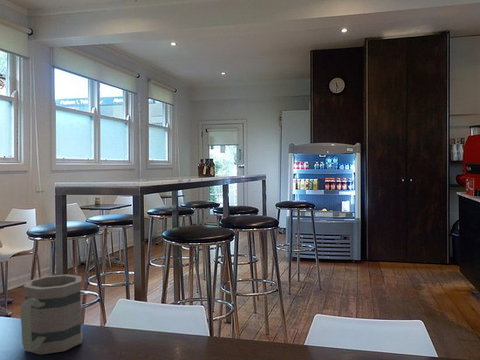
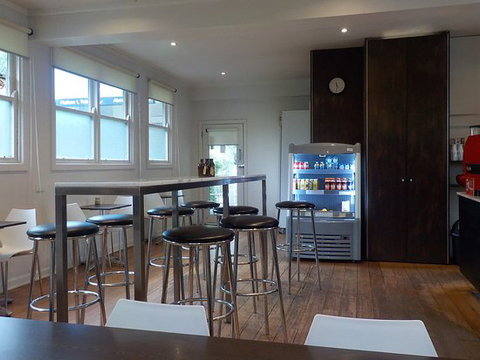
- mug [19,273,83,355]
